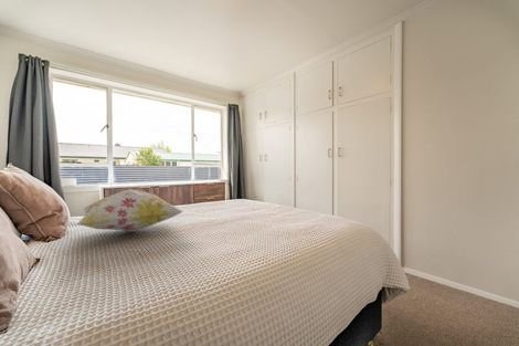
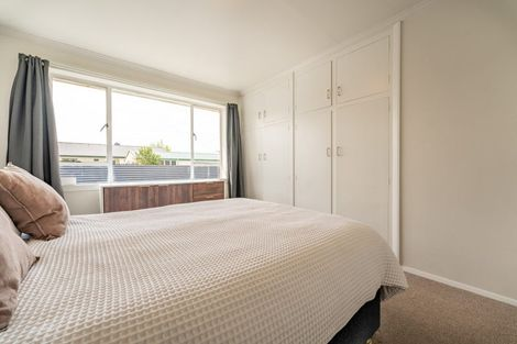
- decorative pillow [75,188,184,233]
